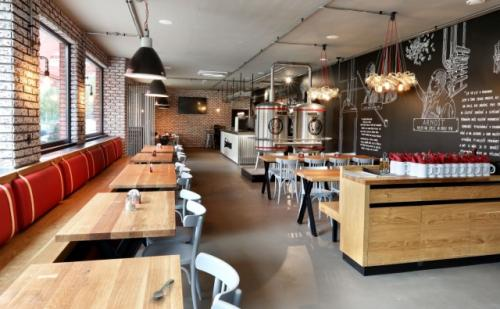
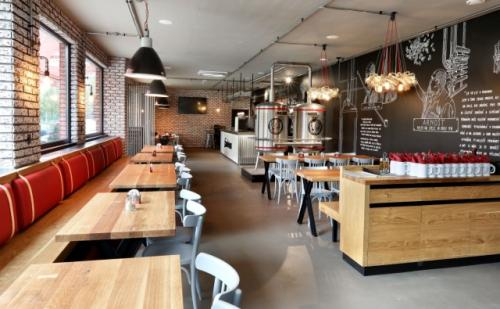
- spoon [152,278,175,299]
